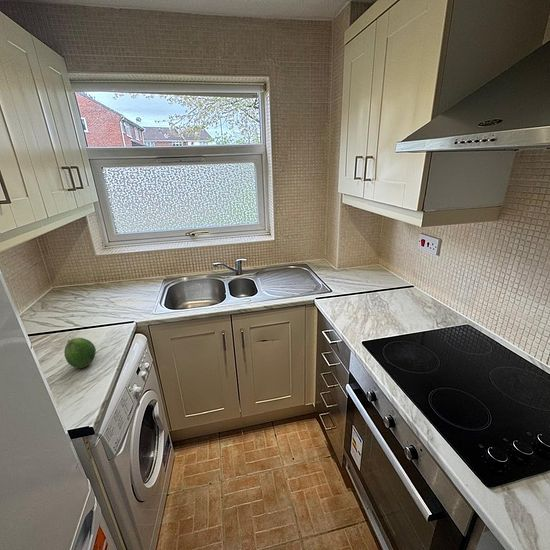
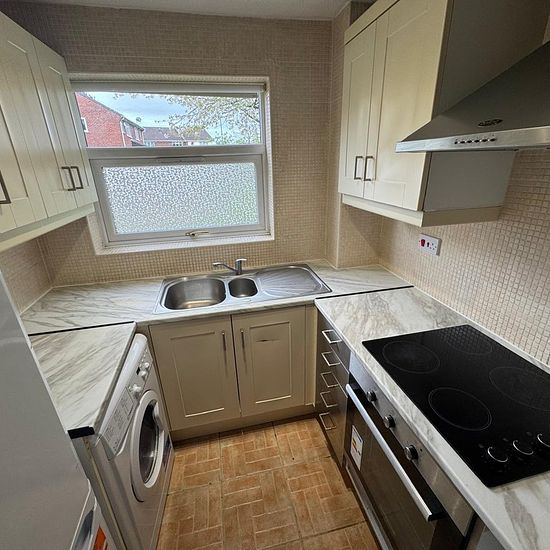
- fruit [63,337,97,369]
